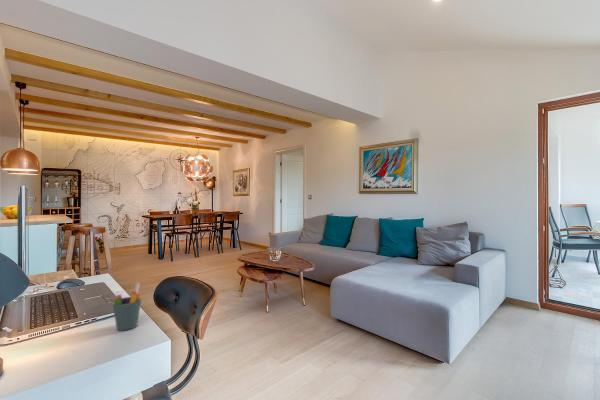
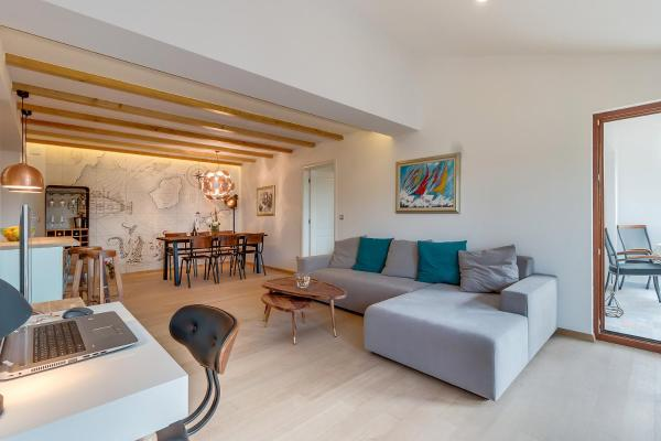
- pen holder [111,282,143,332]
